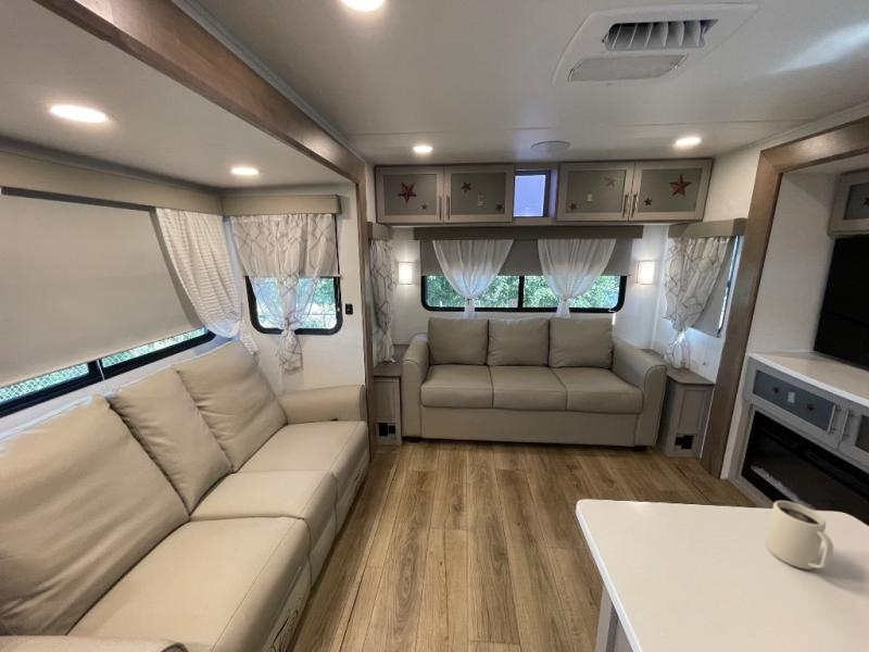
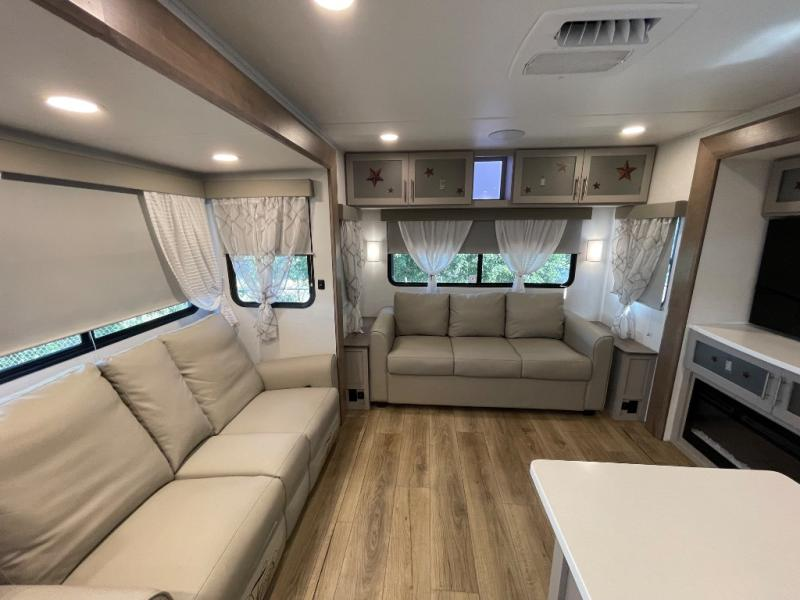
- mug [765,500,834,570]
